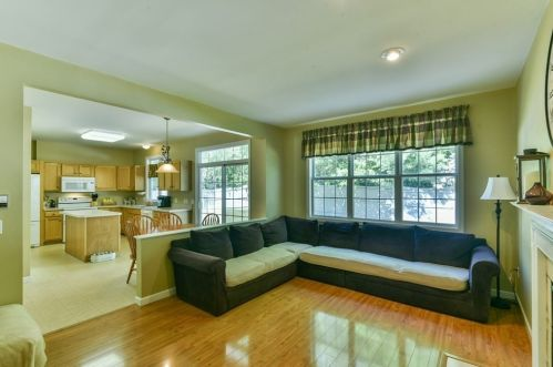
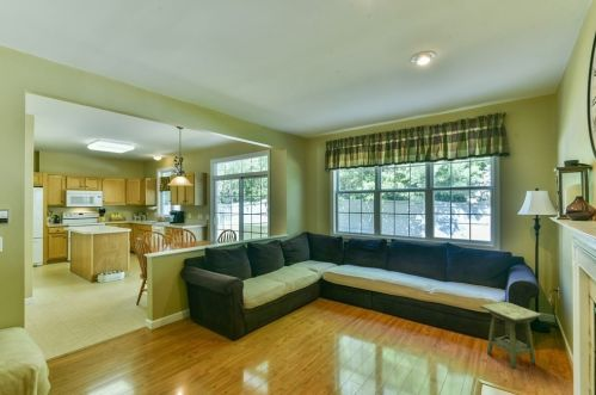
+ side table [479,301,543,370]
